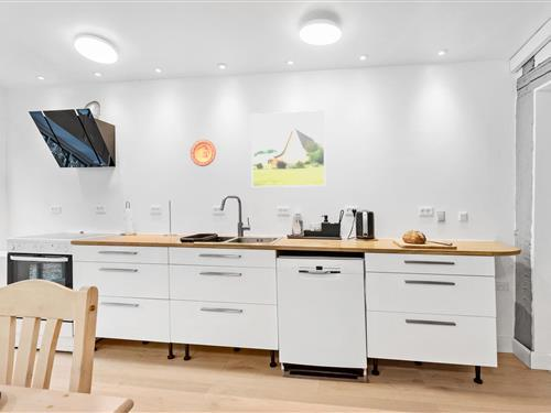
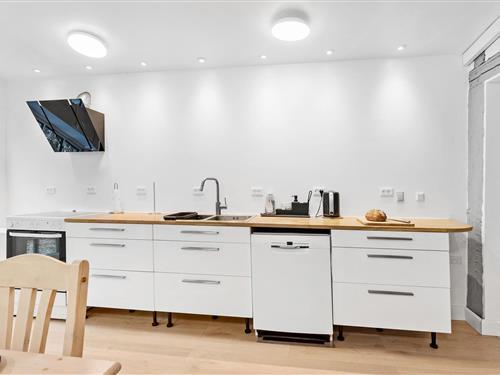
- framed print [250,109,326,188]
- decorative plate [190,139,217,167]
